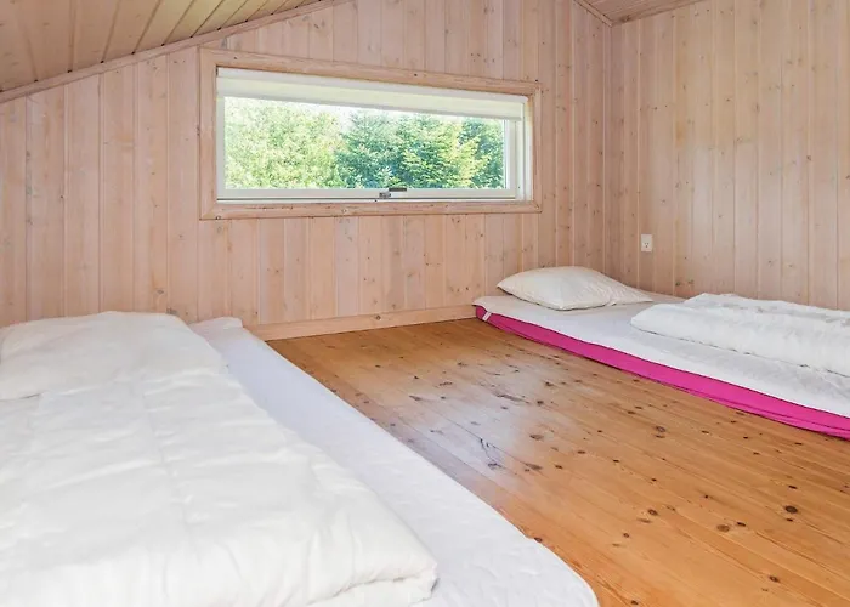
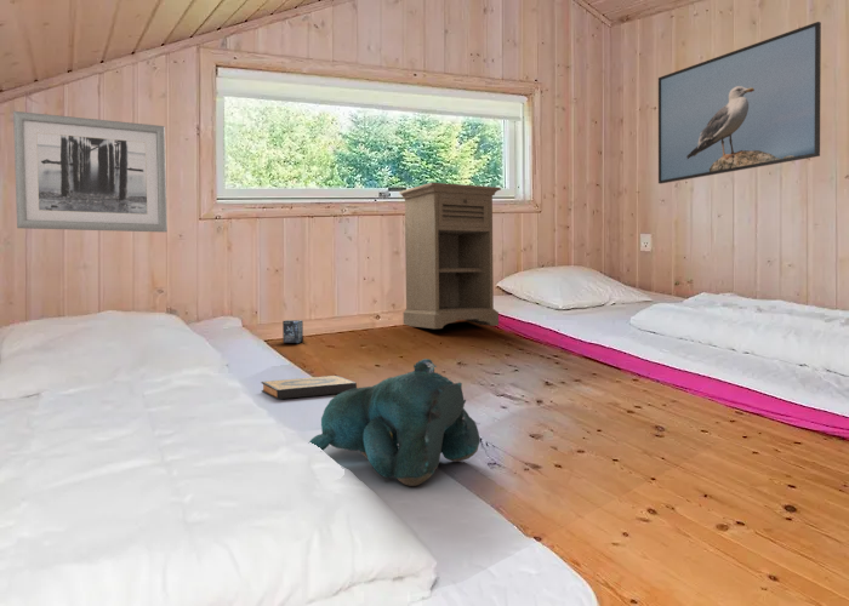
+ nightstand [398,182,502,330]
+ box [281,319,304,344]
+ teddy bear [308,358,482,487]
+ hardback book [260,375,358,400]
+ wall art [12,110,169,233]
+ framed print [657,21,822,185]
